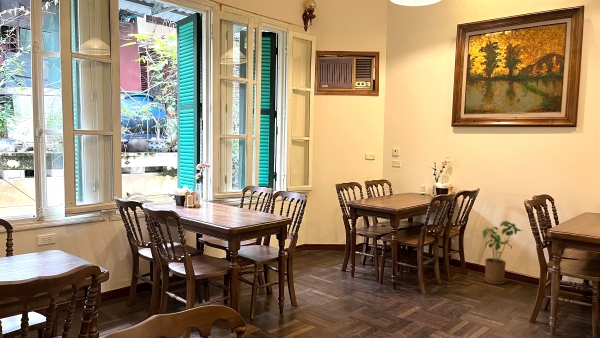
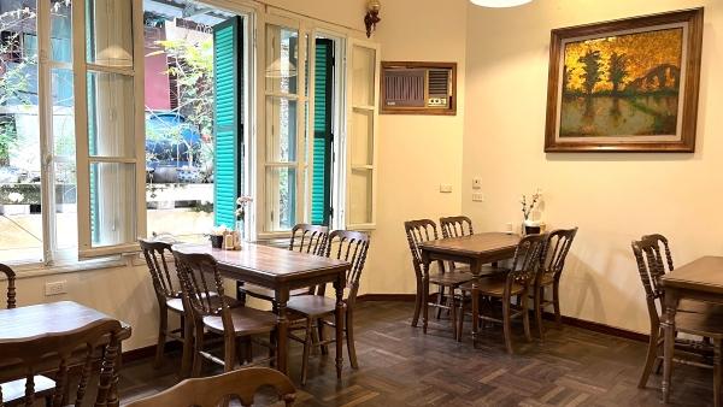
- house plant [481,220,523,285]
